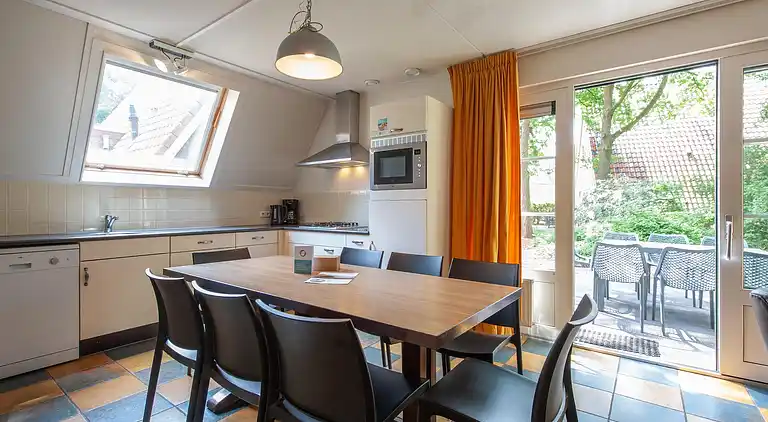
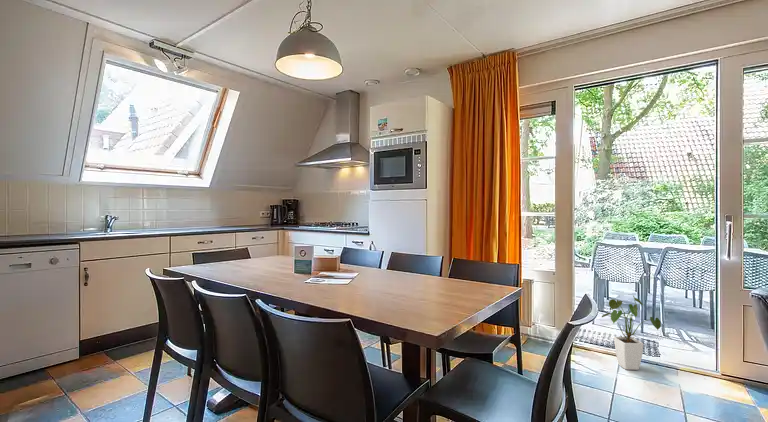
+ house plant [601,295,662,371]
